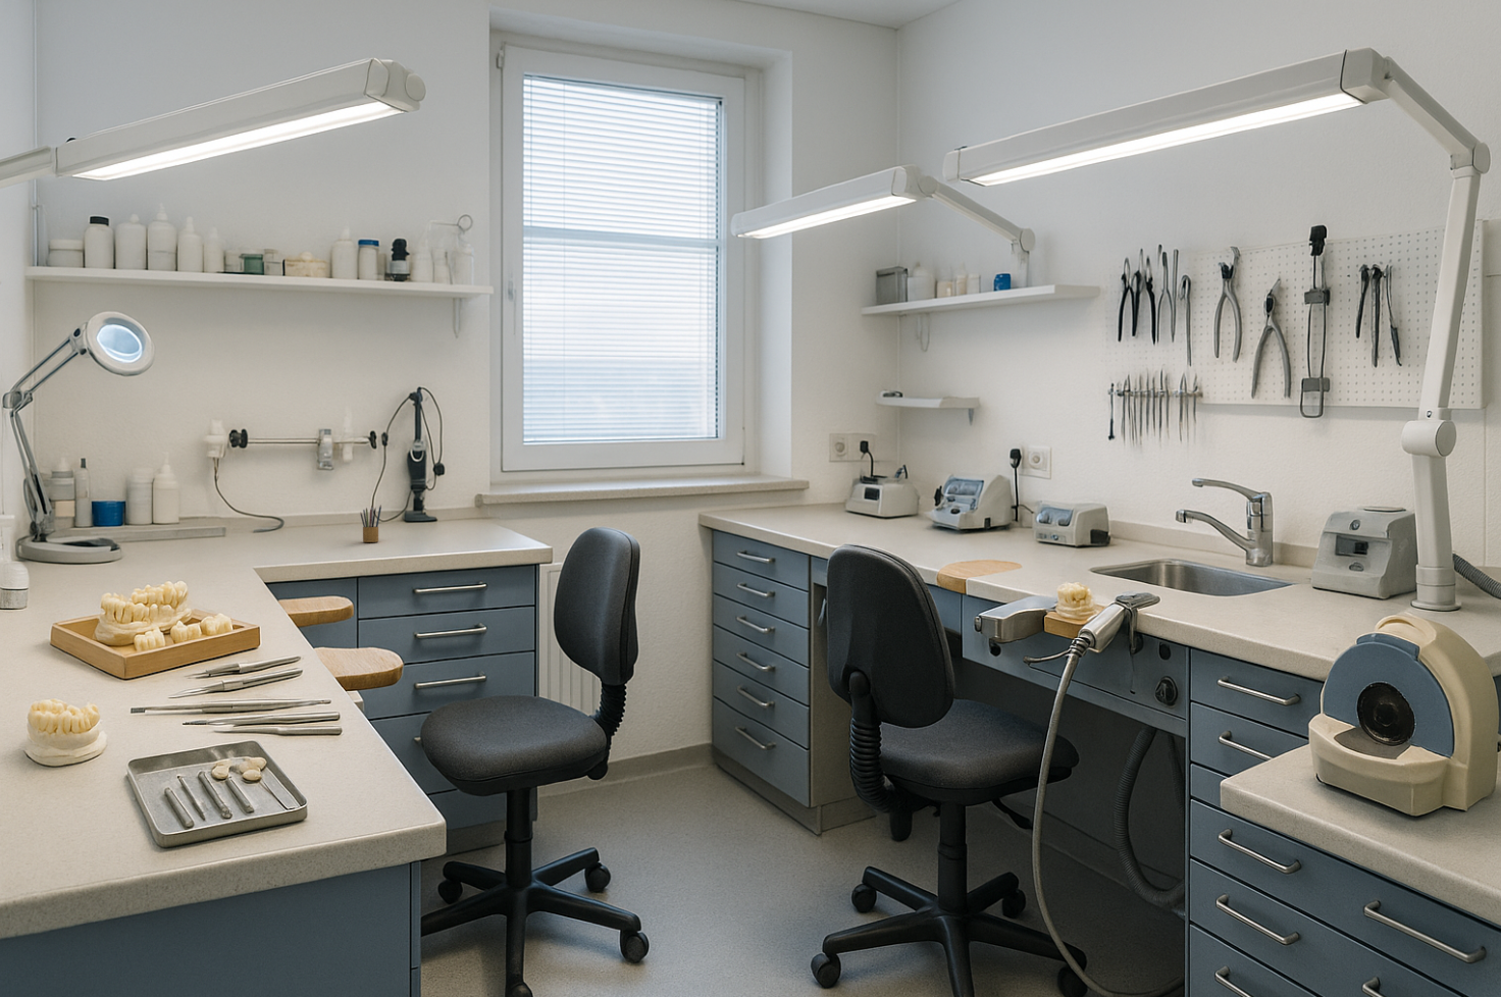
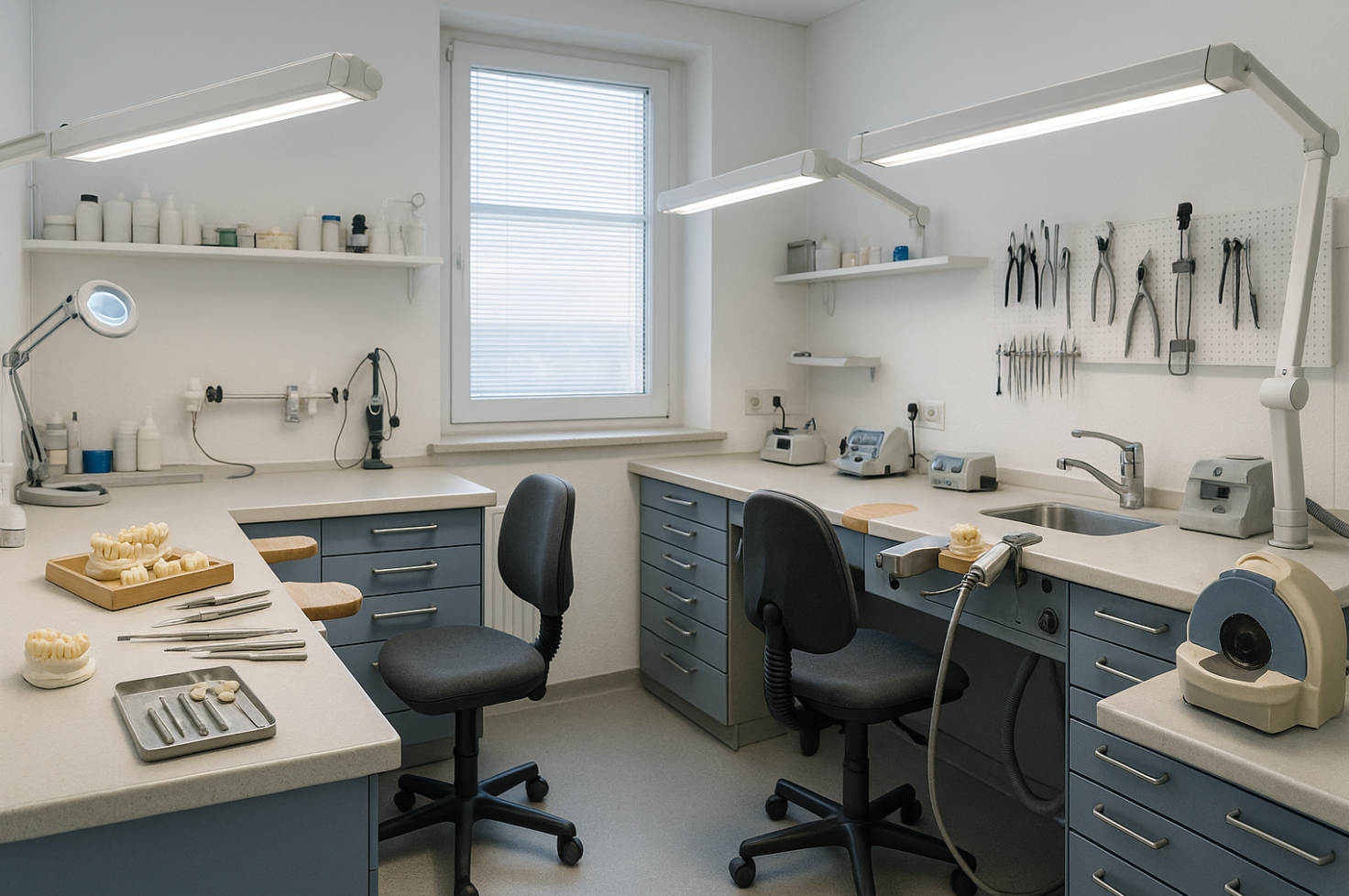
- pencil box [359,504,383,543]
